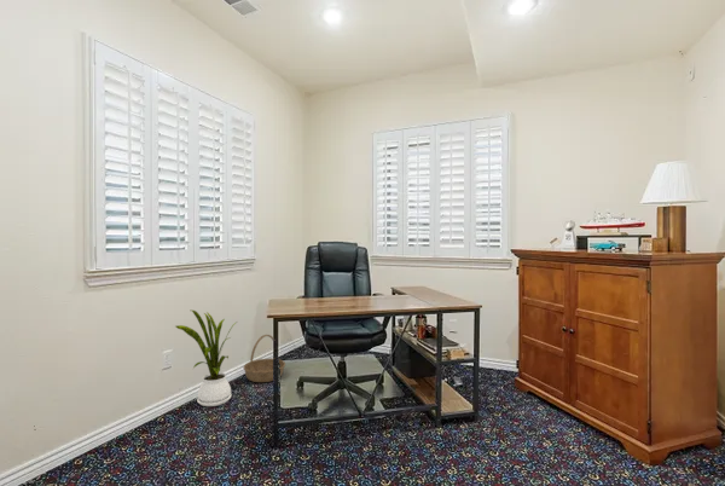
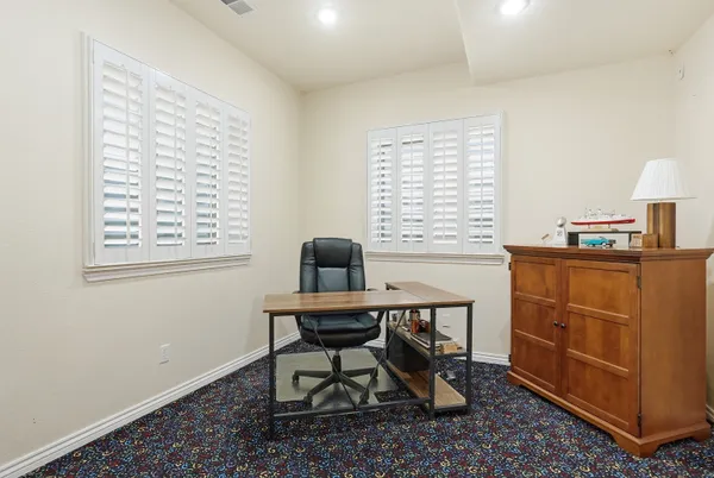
- basket [243,334,286,383]
- house plant [175,309,237,407]
